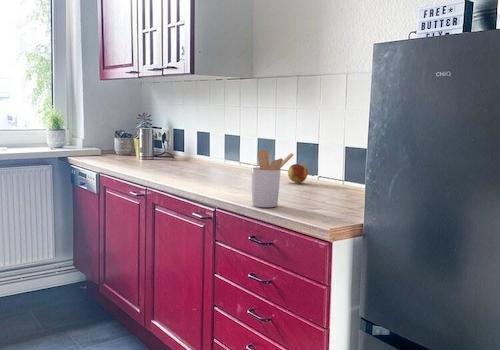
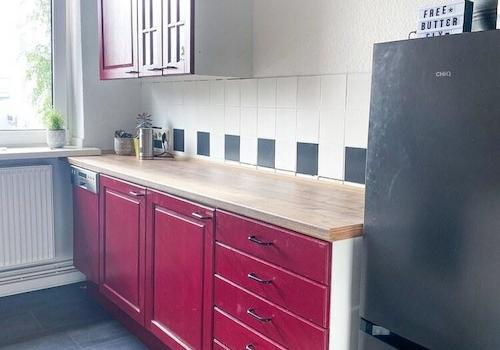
- fruit [287,163,309,184]
- utensil holder [250,149,295,208]
